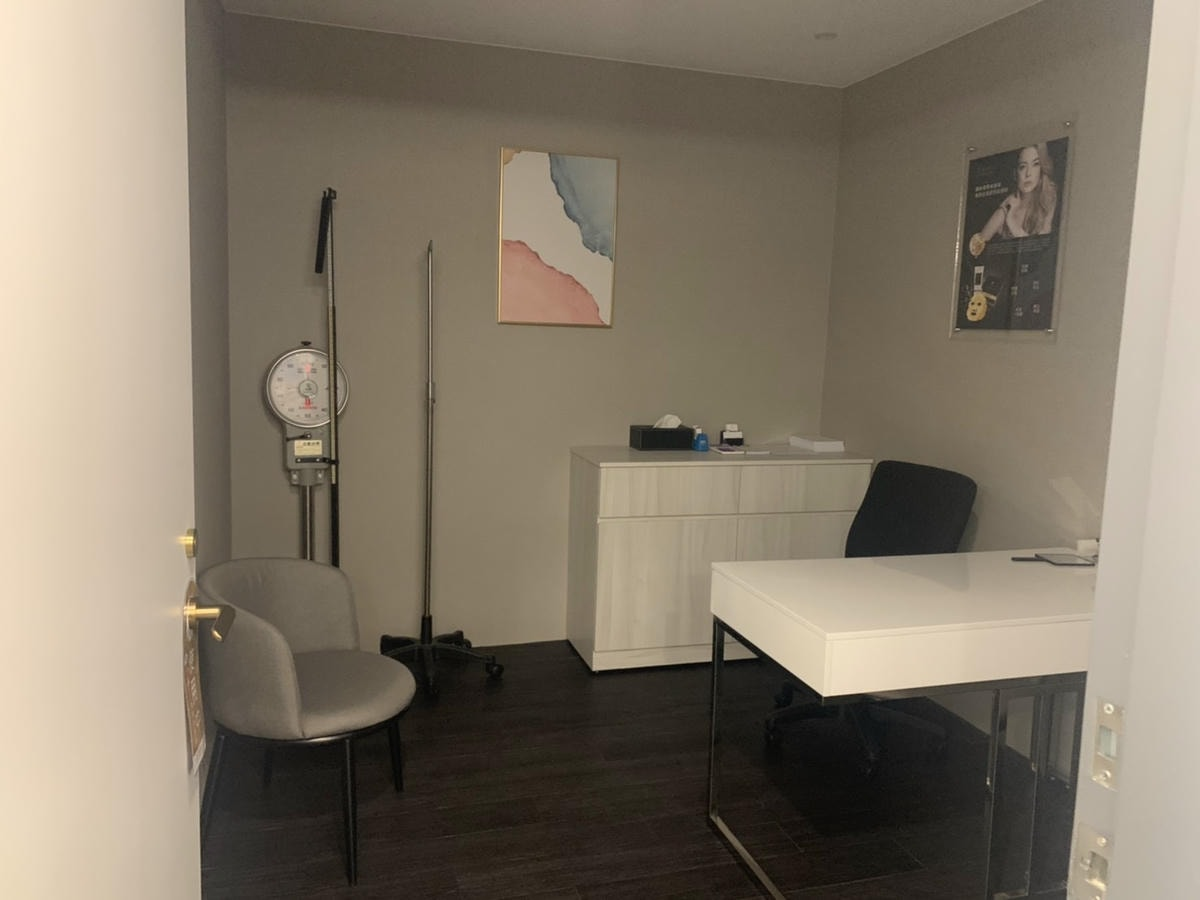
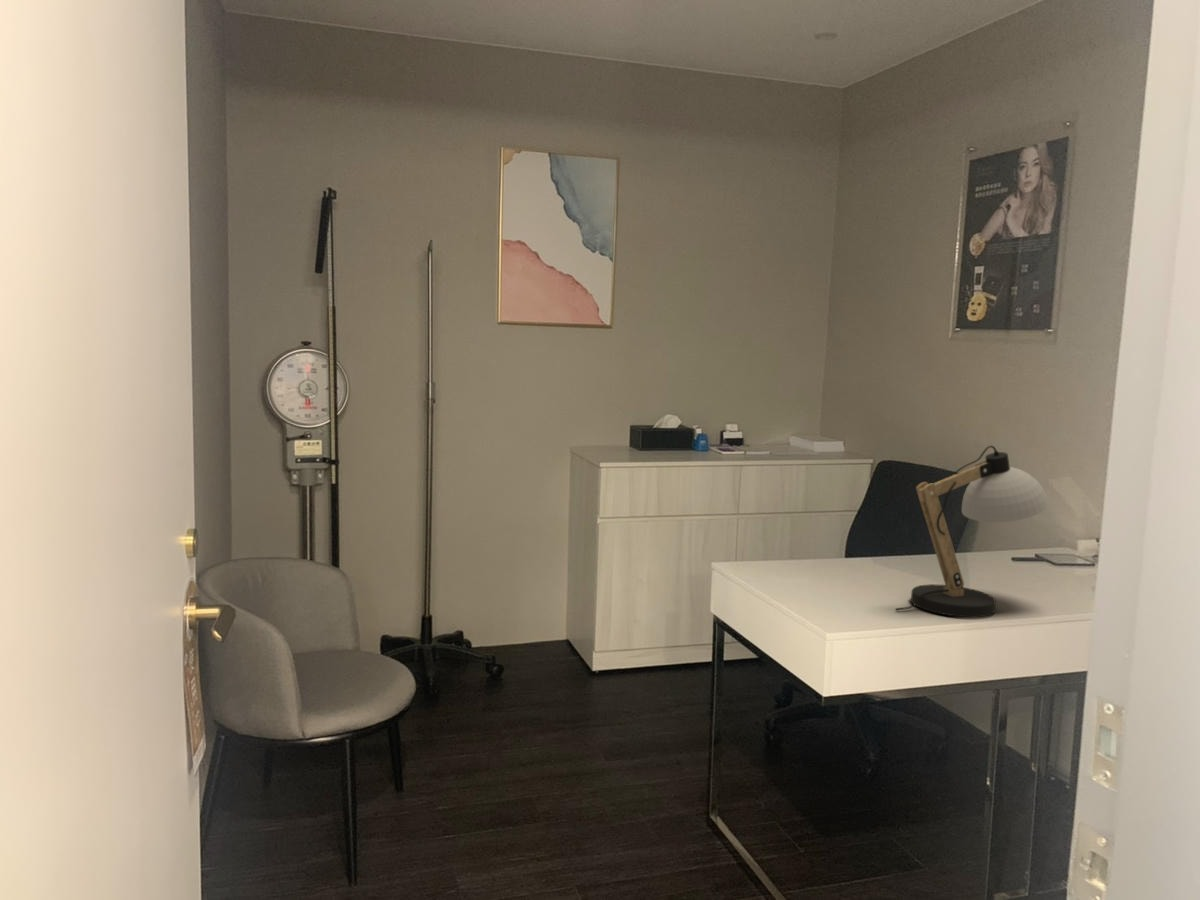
+ desk lamp [894,445,1050,618]
